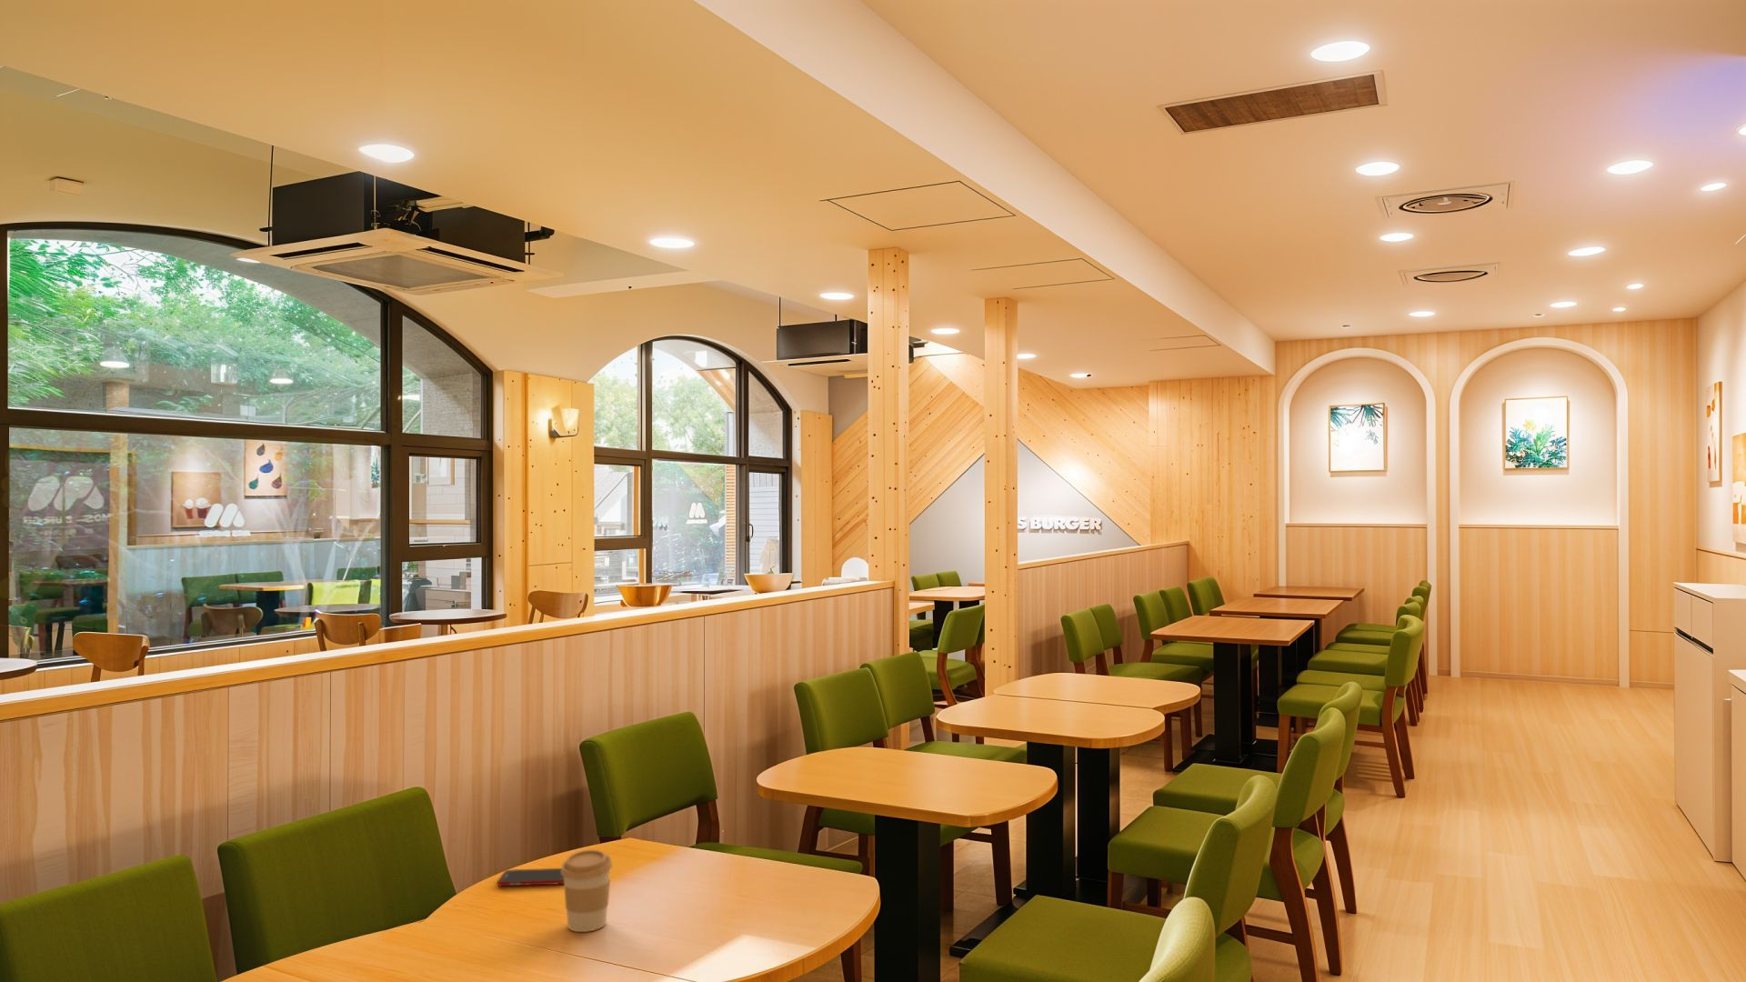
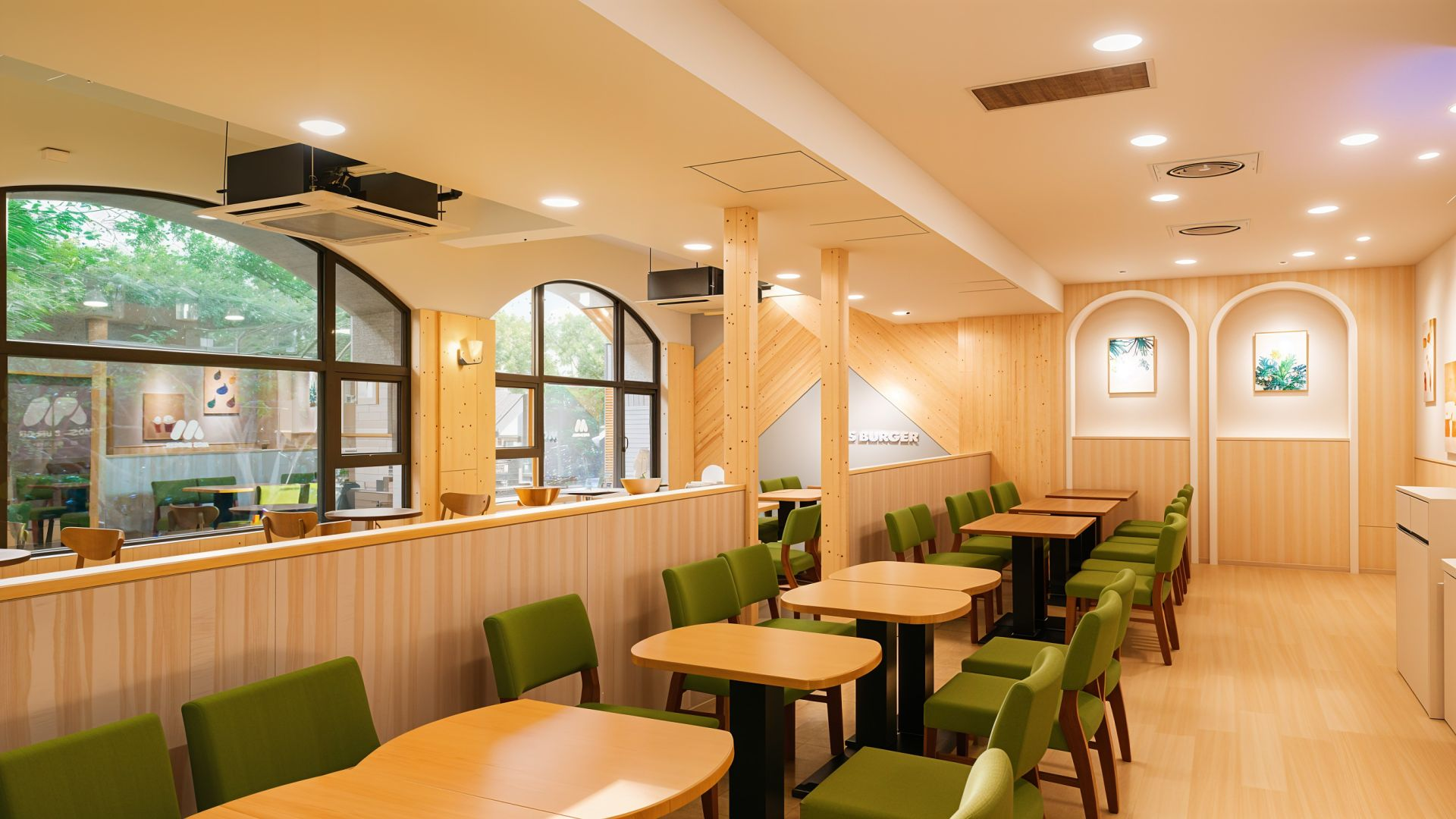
- cell phone [496,867,565,886]
- coffee cup [560,849,613,933]
